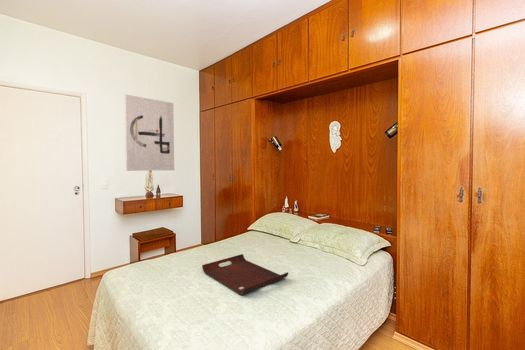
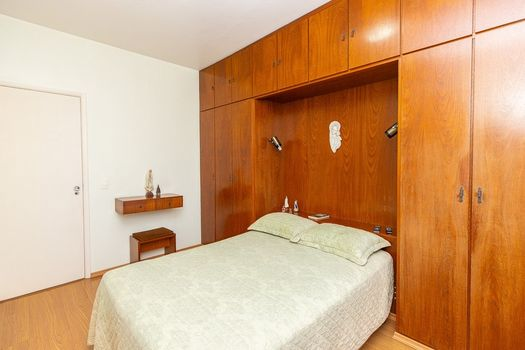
- serving tray [201,253,289,296]
- wall art [124,94,175,172]
